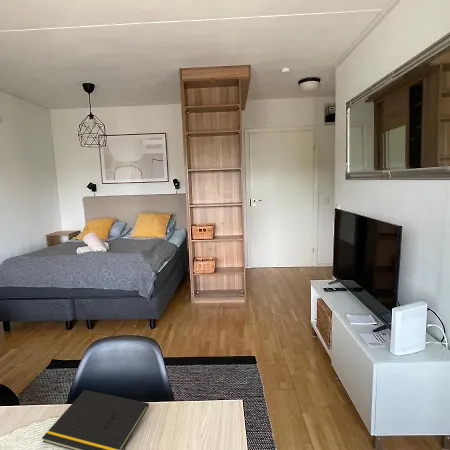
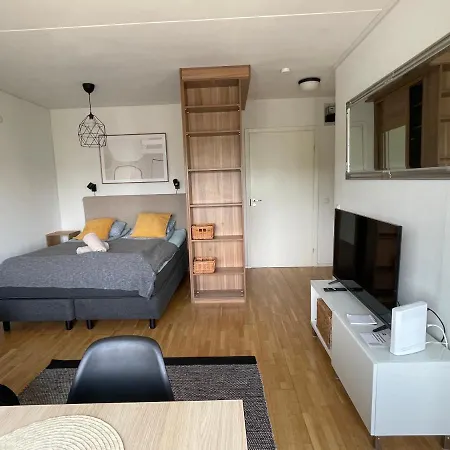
- notepad [41,389,150,450]
